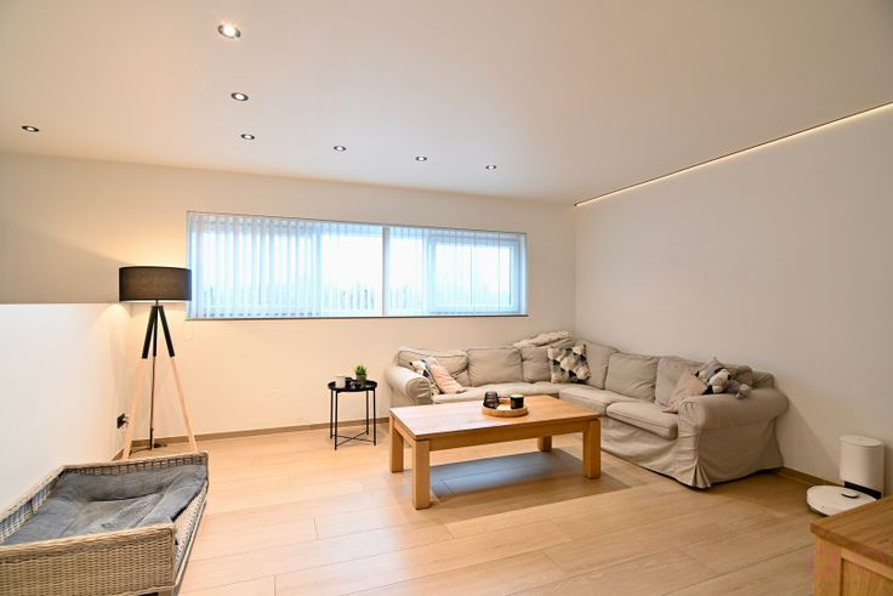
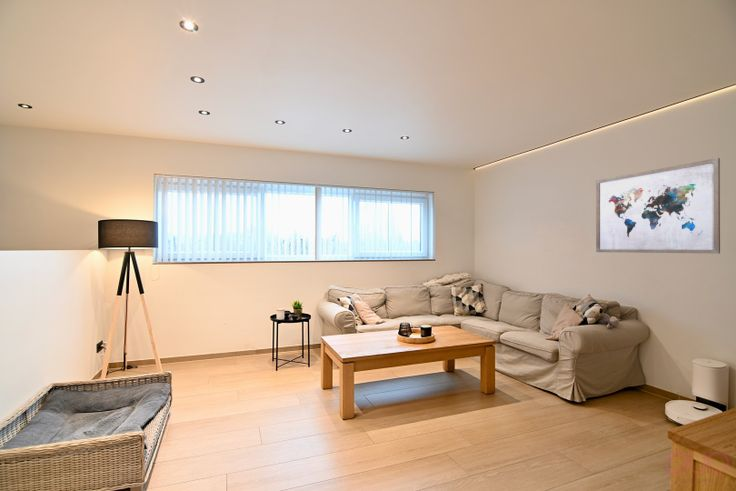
+ wall art [595,157,721,255]
